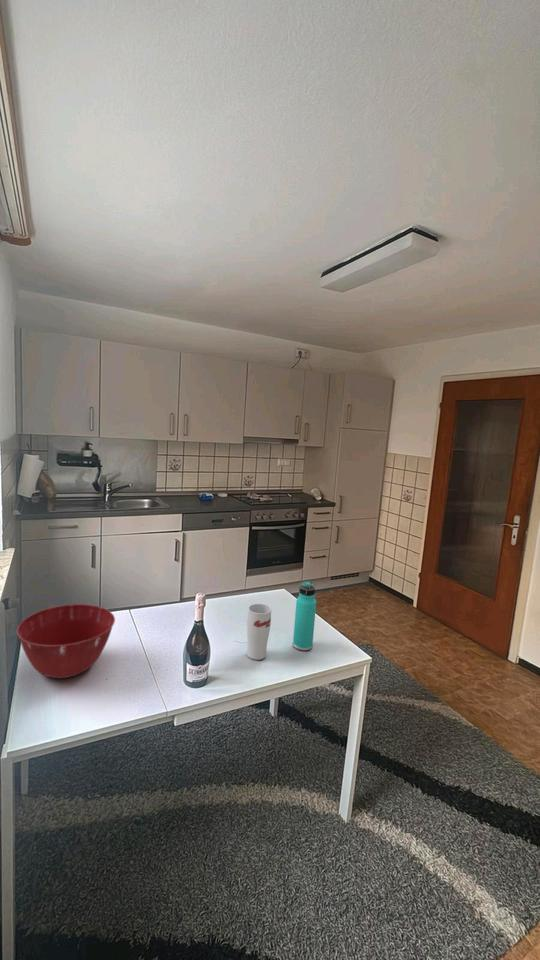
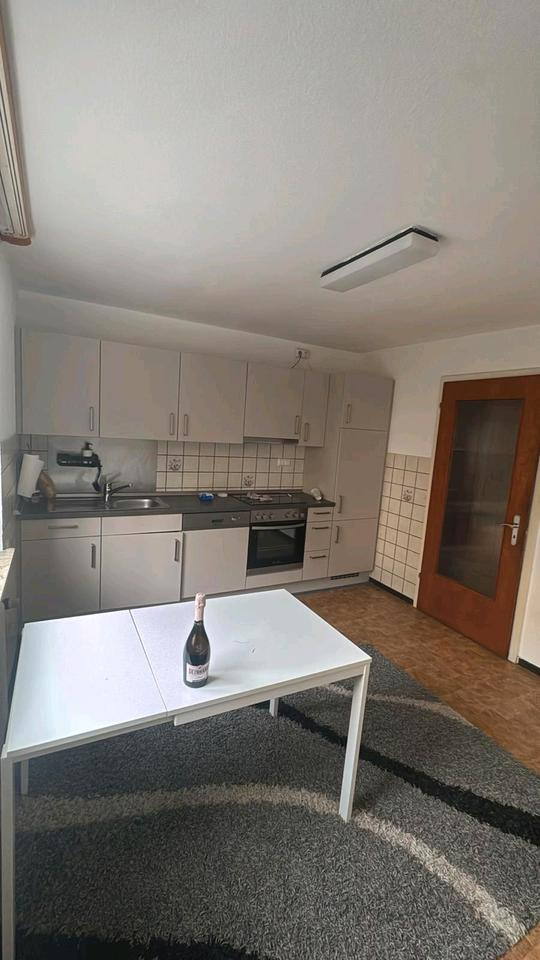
- mixing bowl [16,603,116,679]
- thermos bottle [292,580,317,652]
- cup [246,603,273,661]
